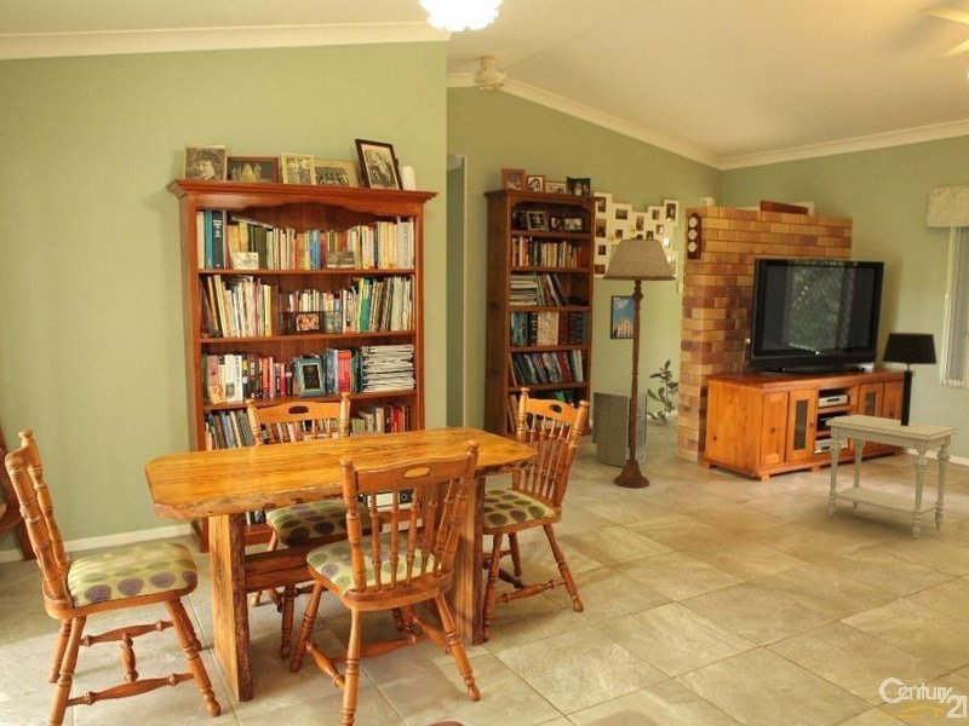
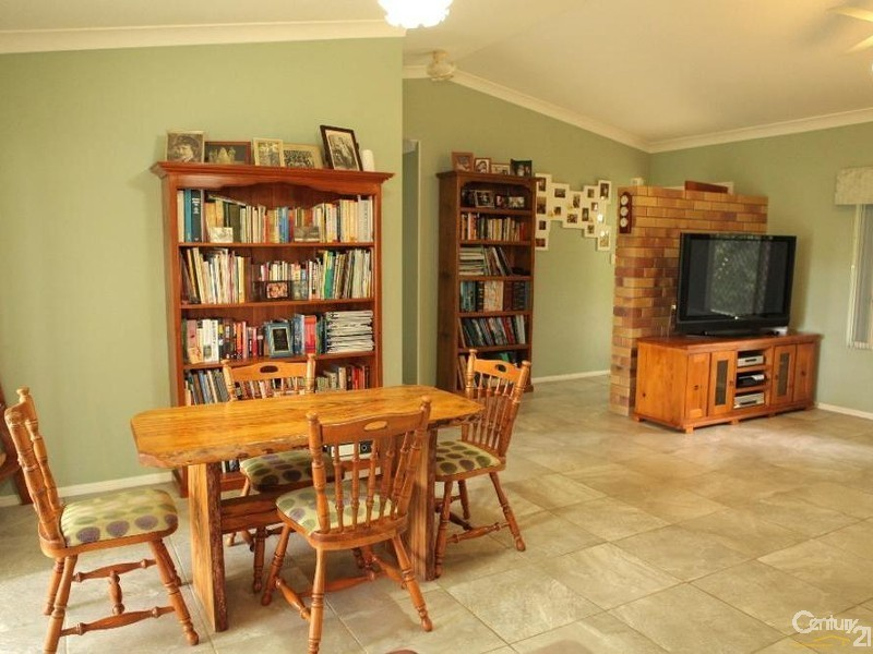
- floor lamp [601,234,677,489]
- side table [825,414,959,540]
- decorative plant [646,358,680,426]
- table lamp [881,332,939,426]
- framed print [609,294,635,341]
- air purifier [591,388,649,468]
